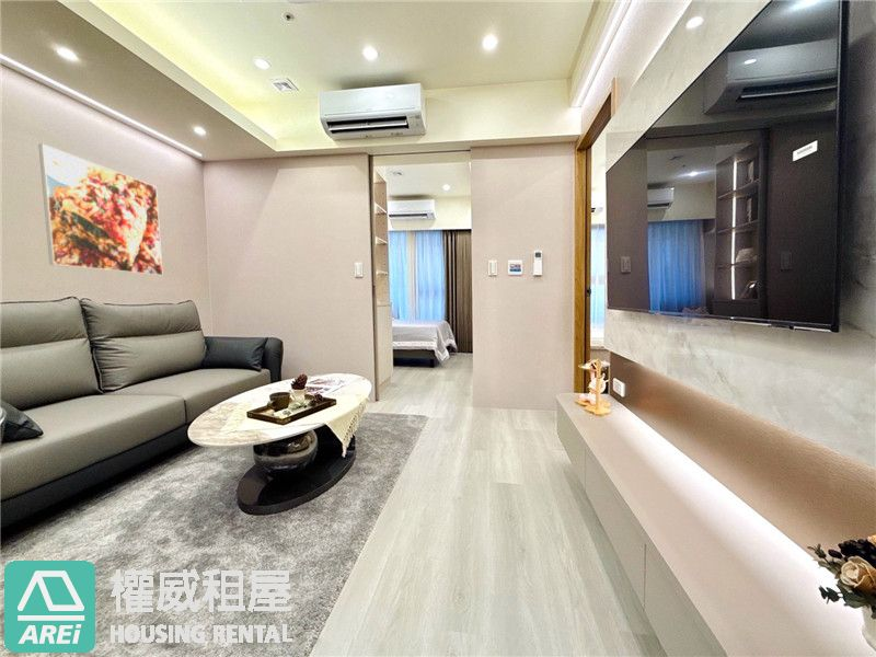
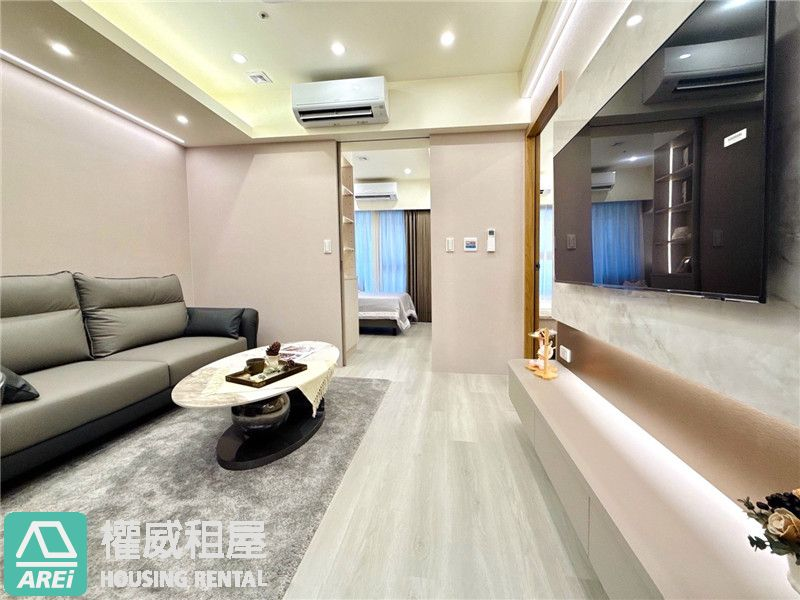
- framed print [37,142,164,276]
